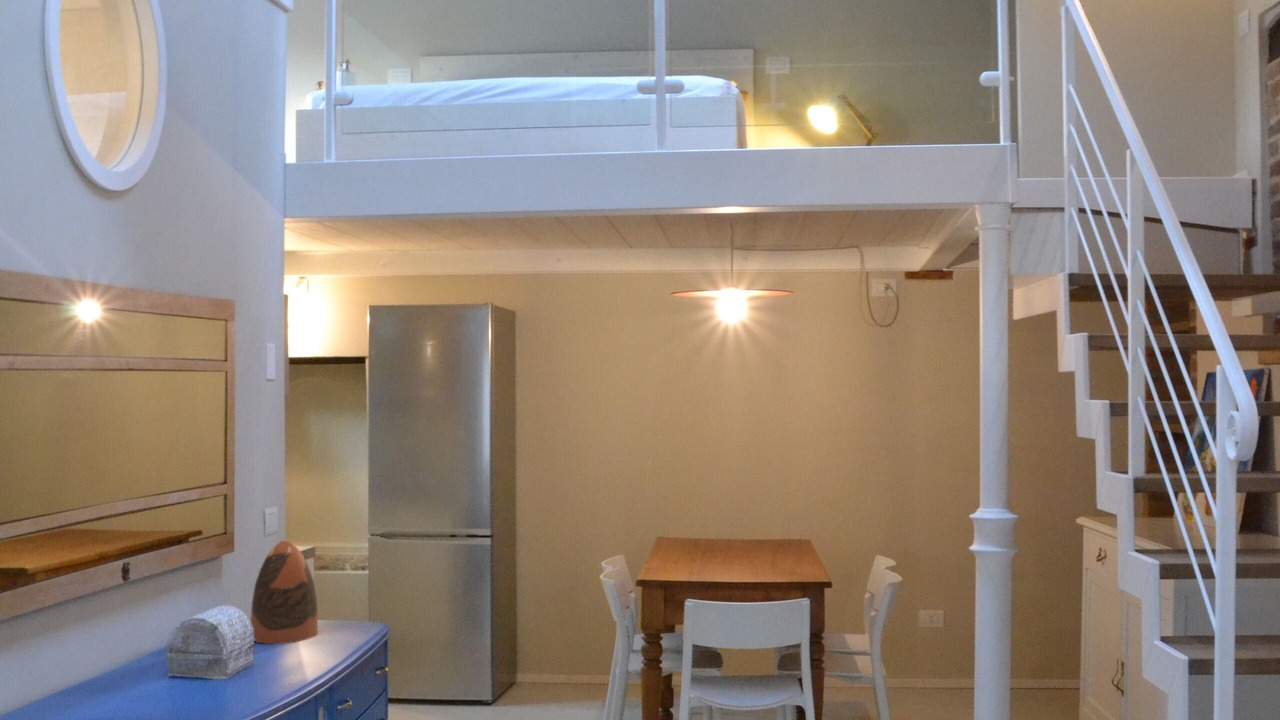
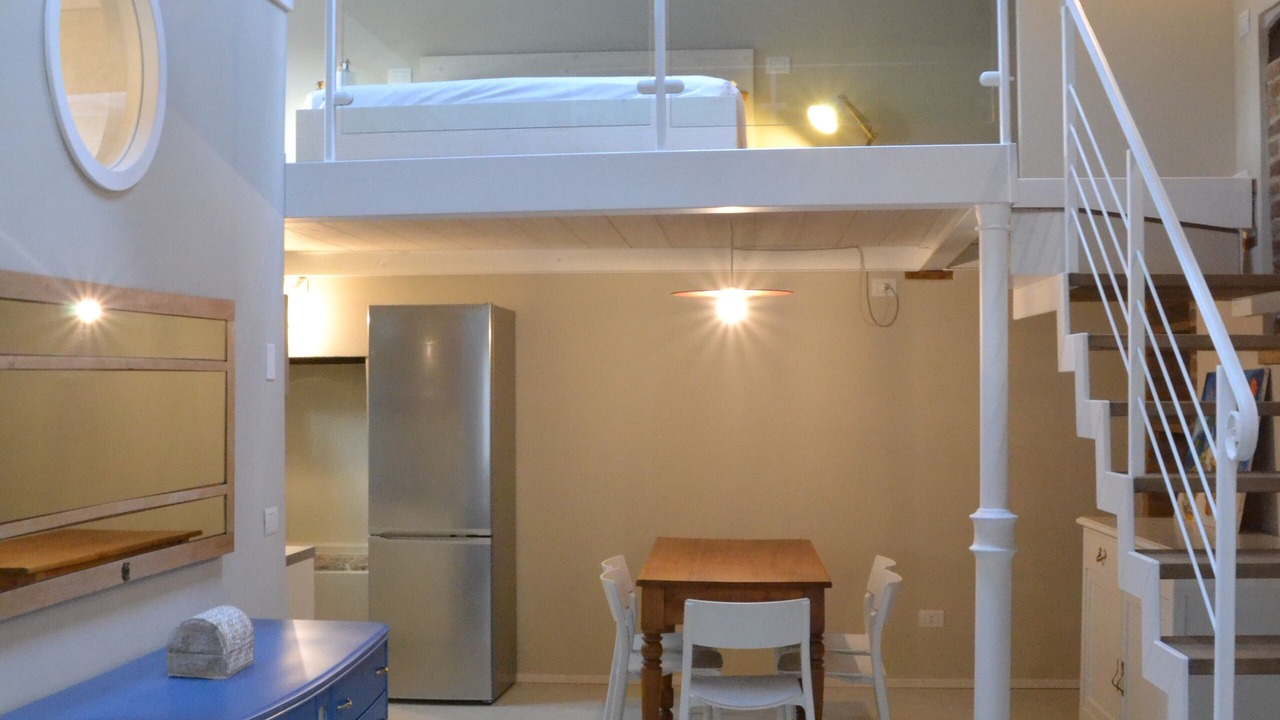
- decorative vase [250,540,319,645]
